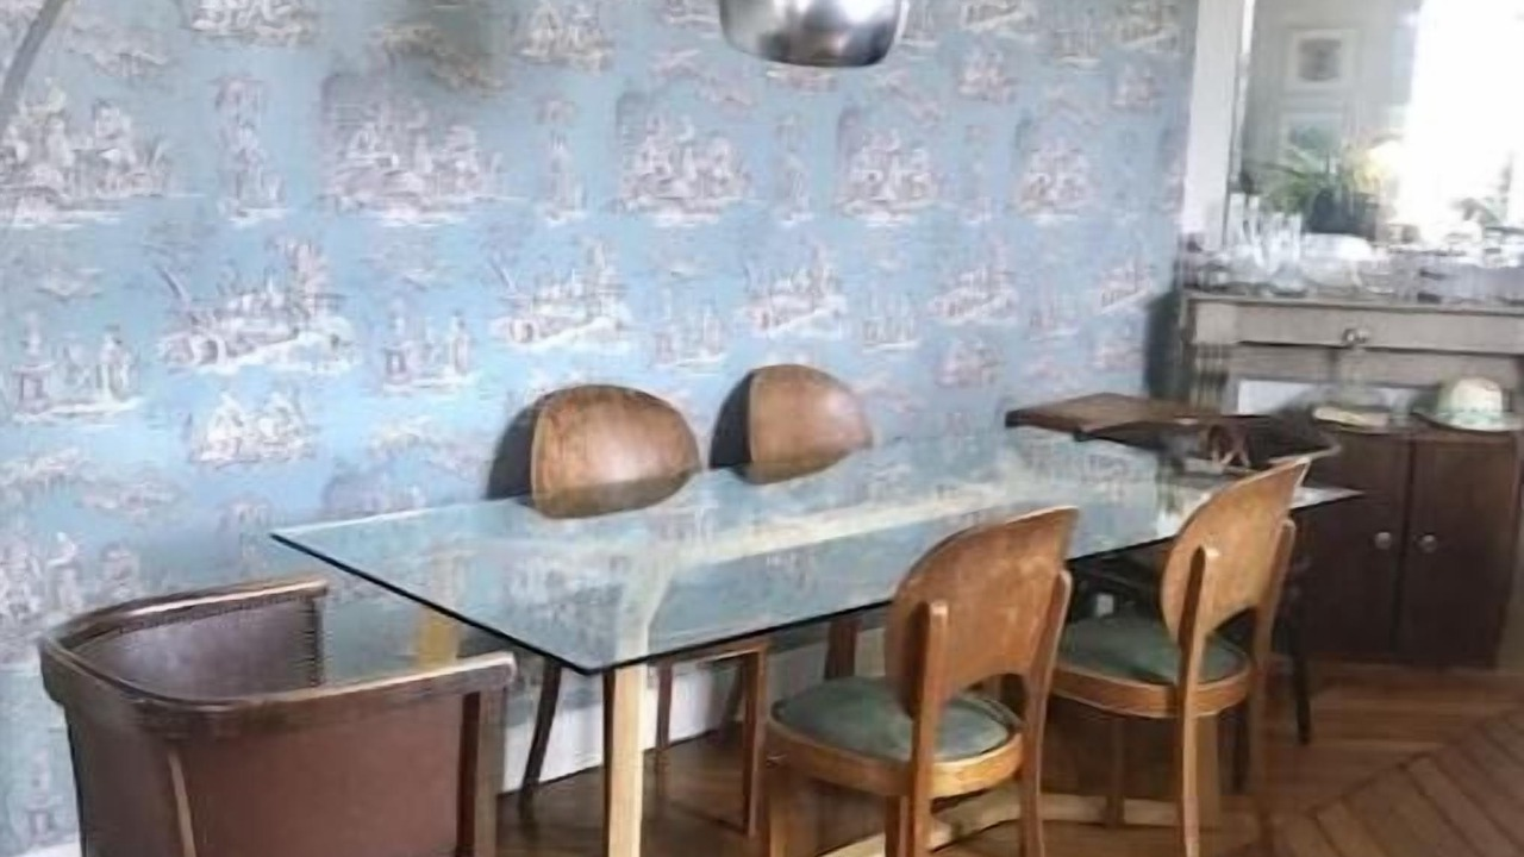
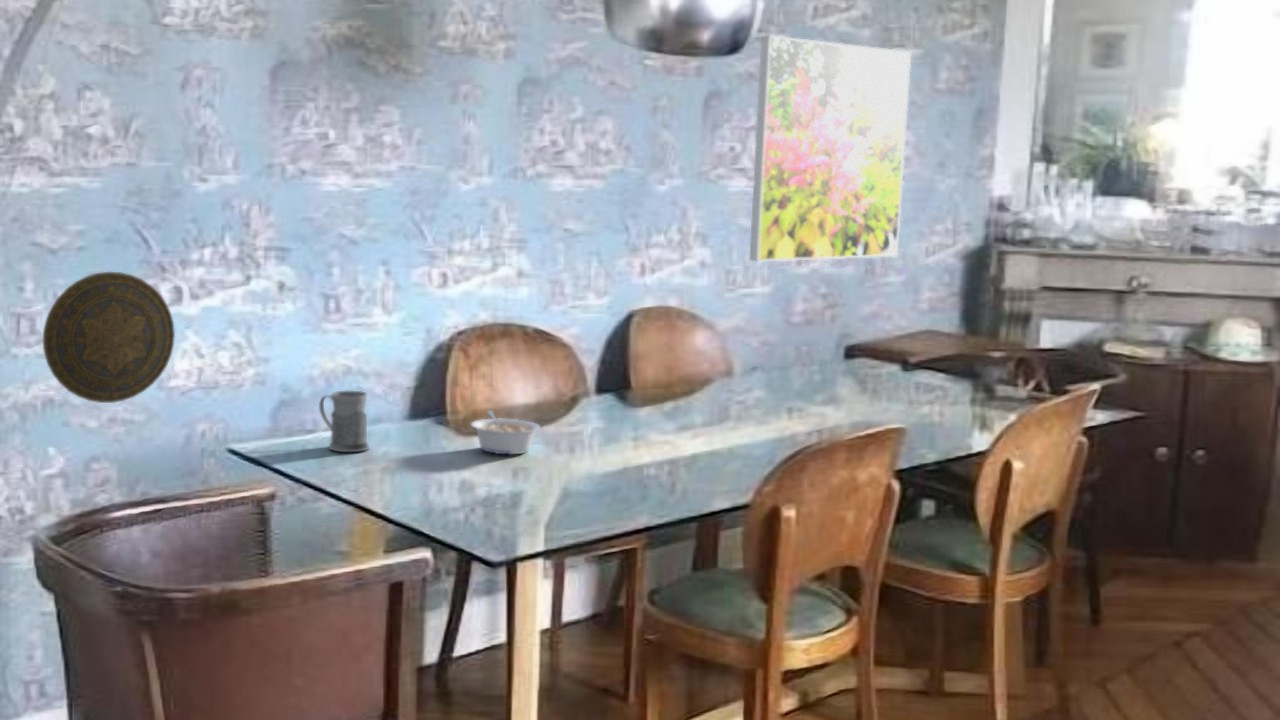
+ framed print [749,34,912,262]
+ decorative plate [42,271,176,404]
+ mug [318,390,370,453]
+ legume [470,409,541,455]
